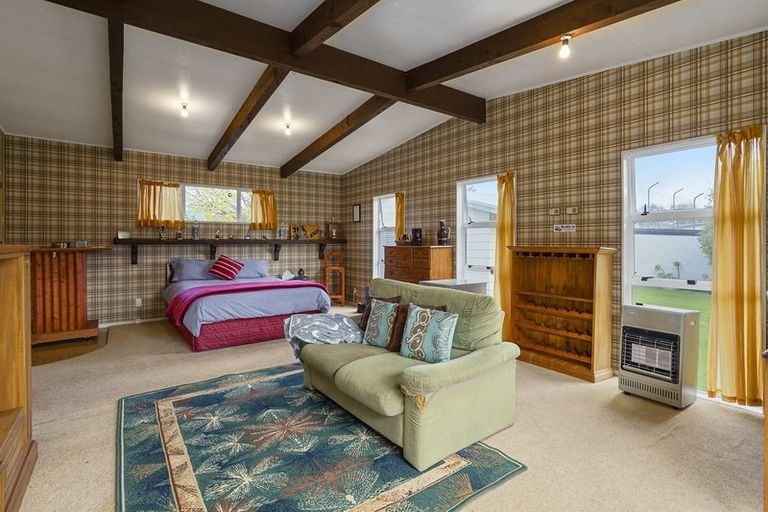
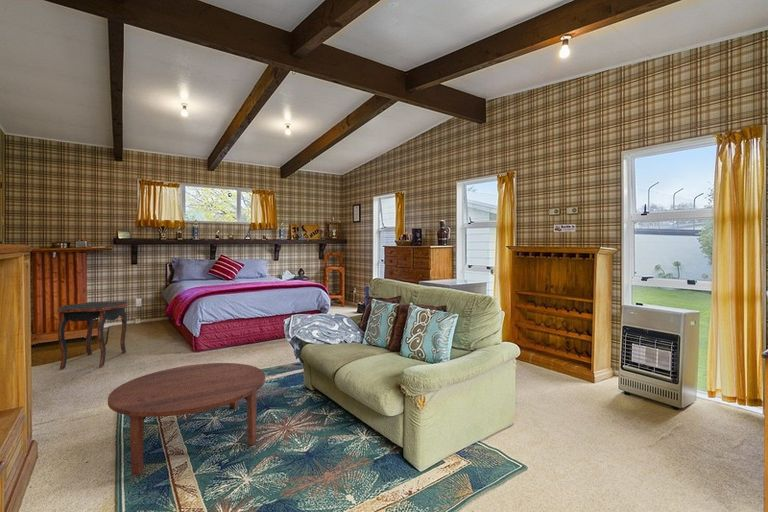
+ coffee table [107,362,266,477]
+ side table [56,300,129,370]
